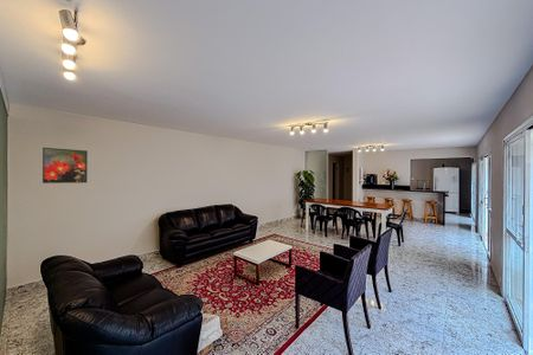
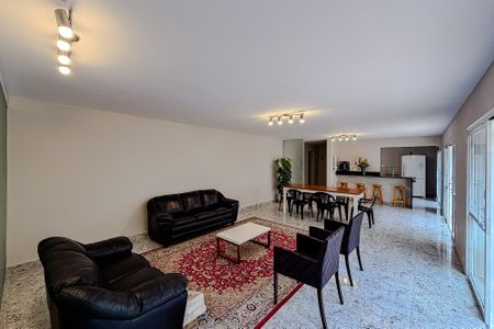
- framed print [41,147,89,185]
